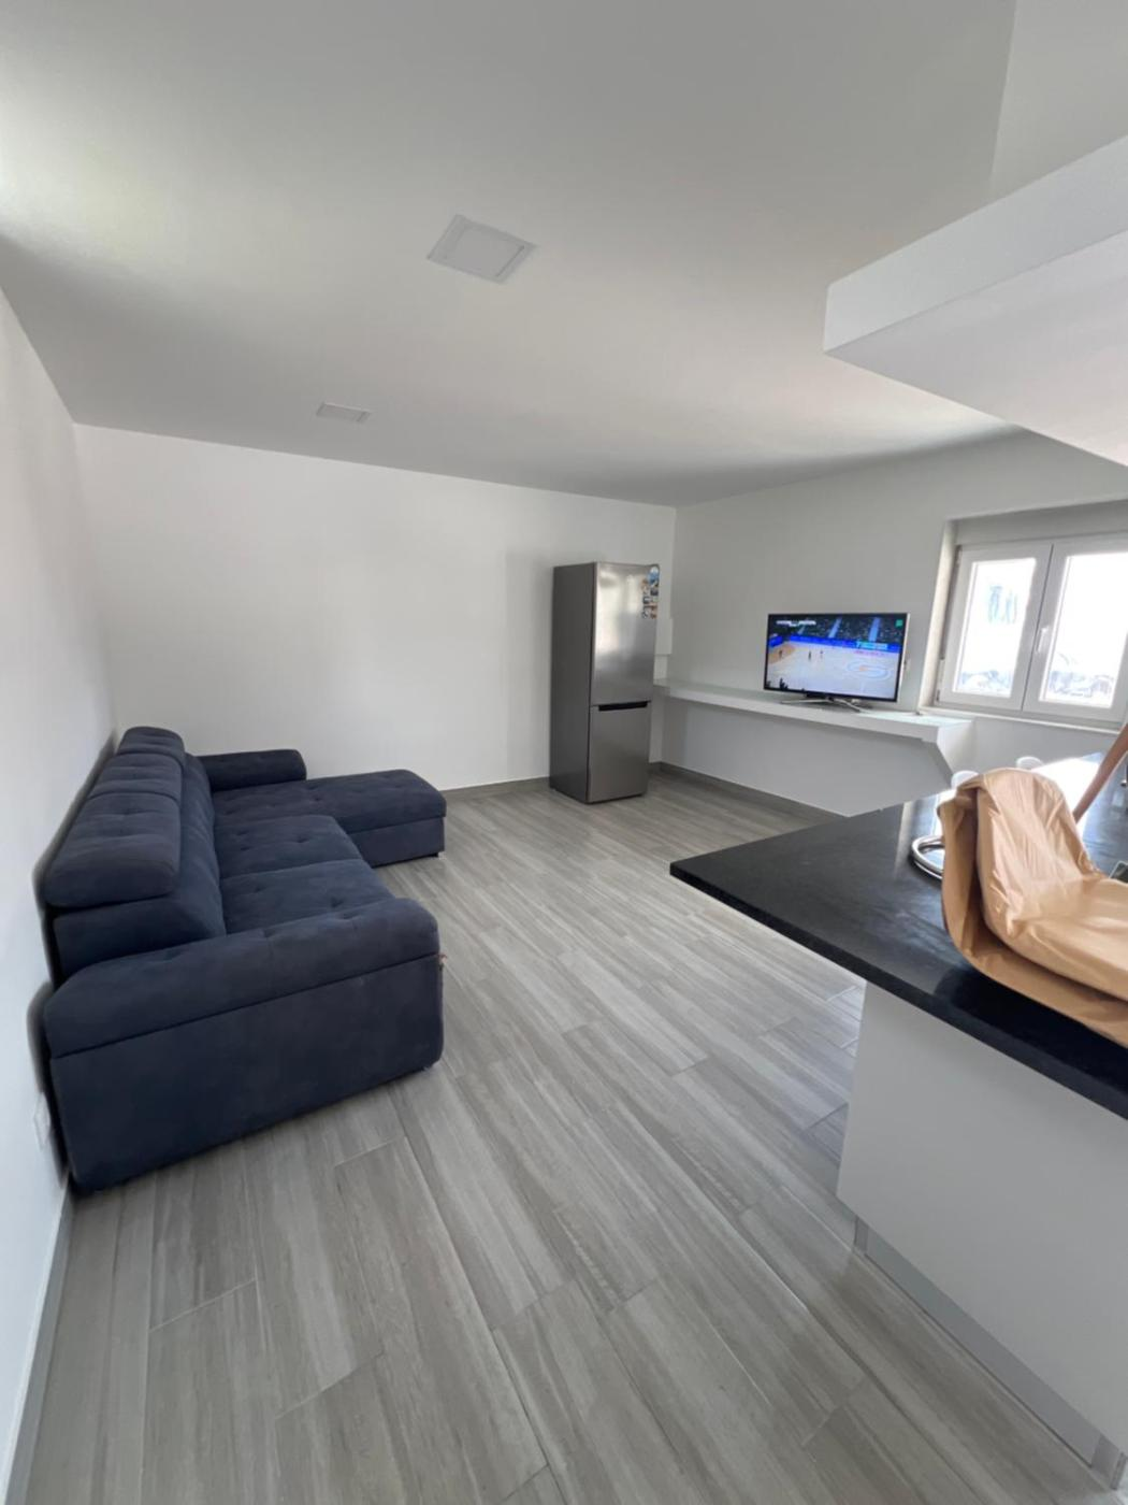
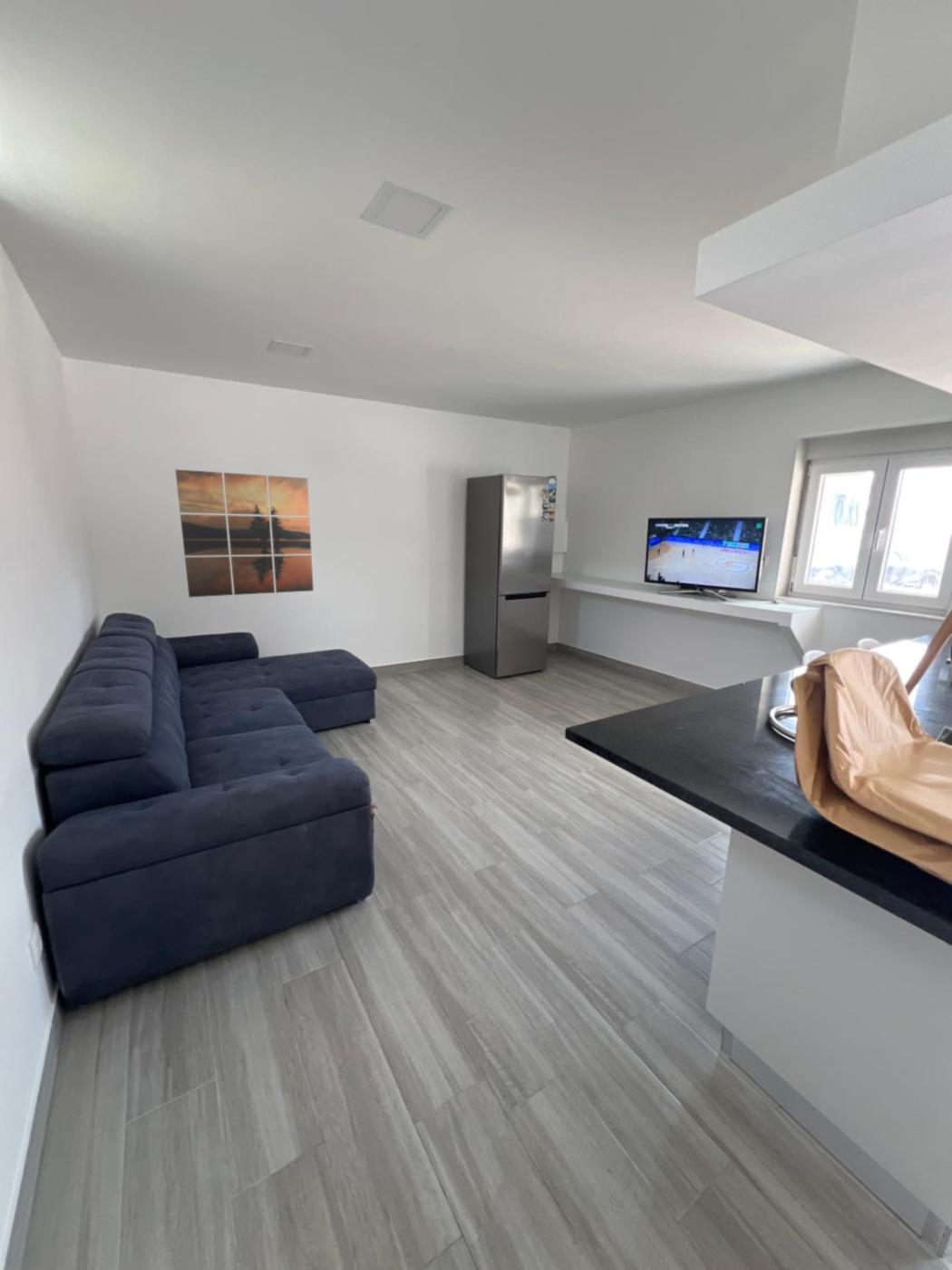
+ wall art [174,468,315,598]
